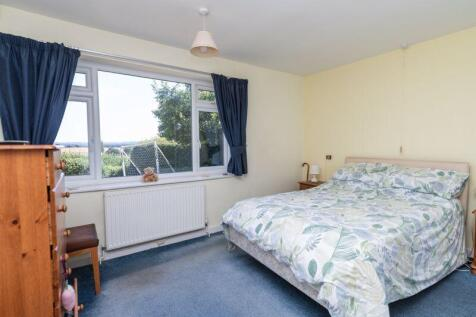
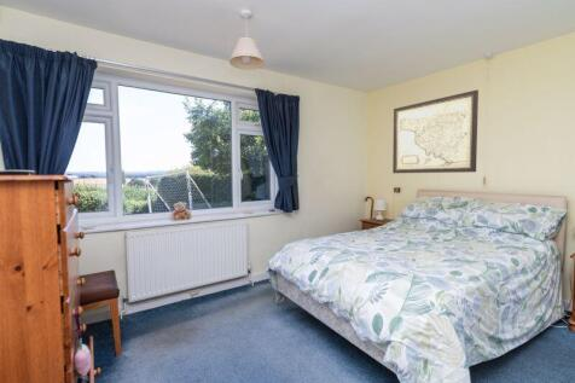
+ wall art [391,88,480,174]
